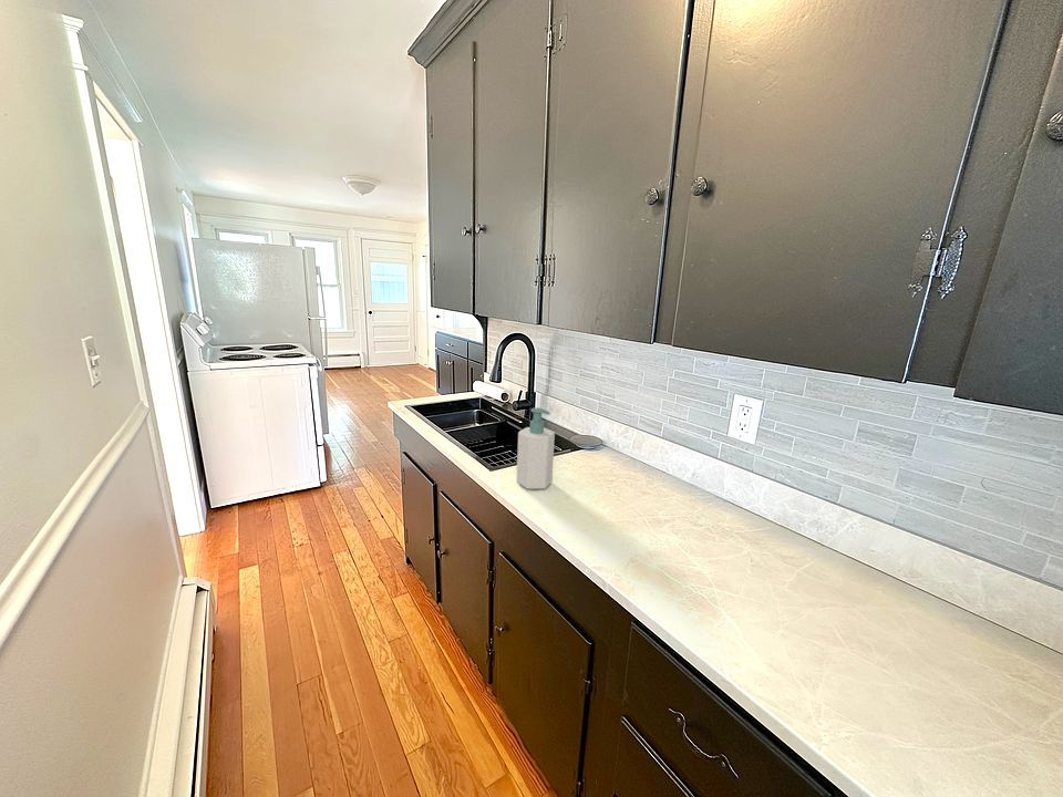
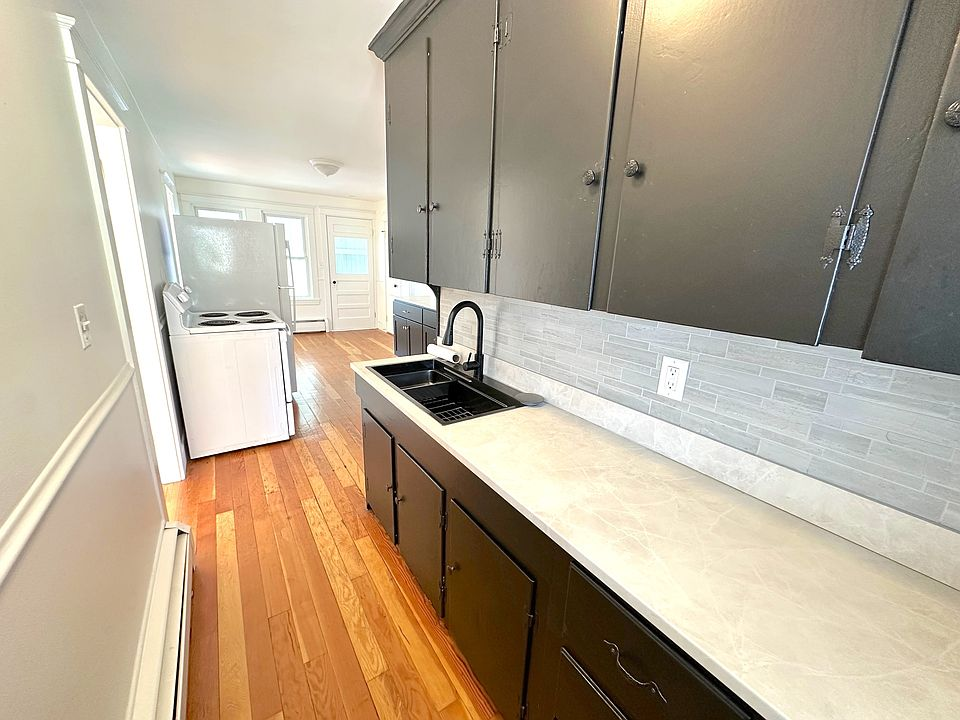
- soap bottle [516,407,556,490]
